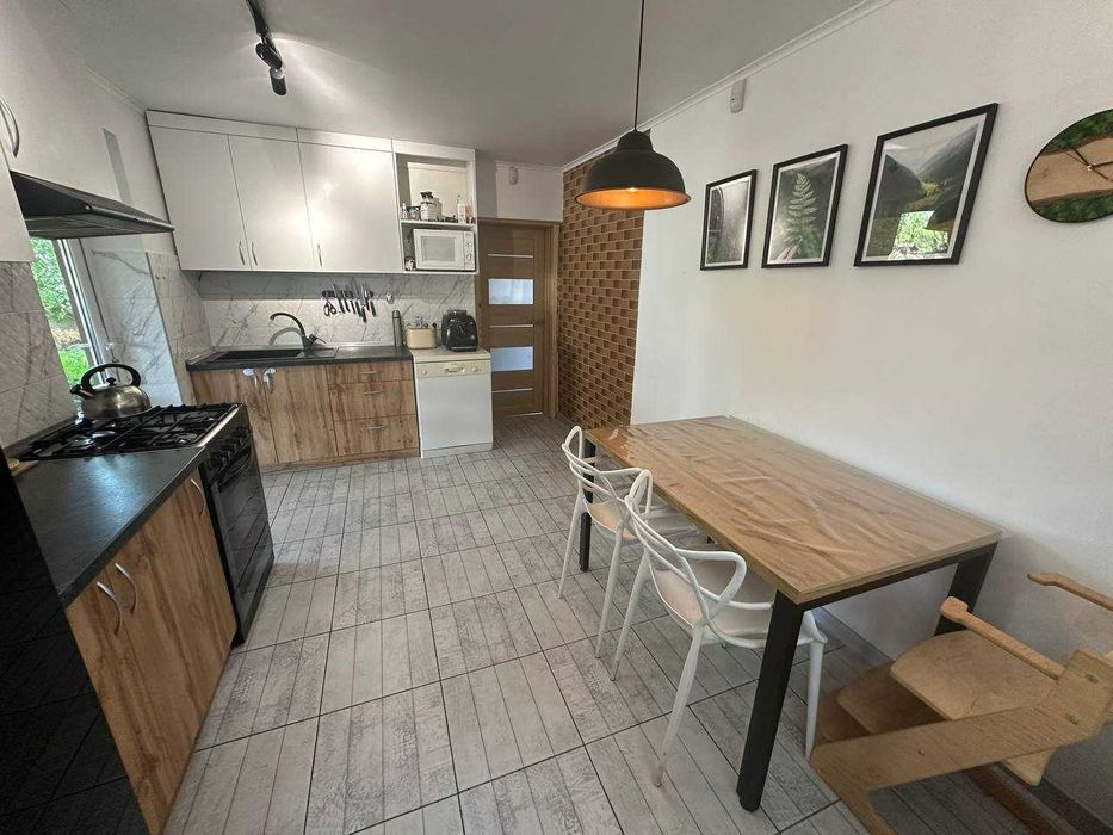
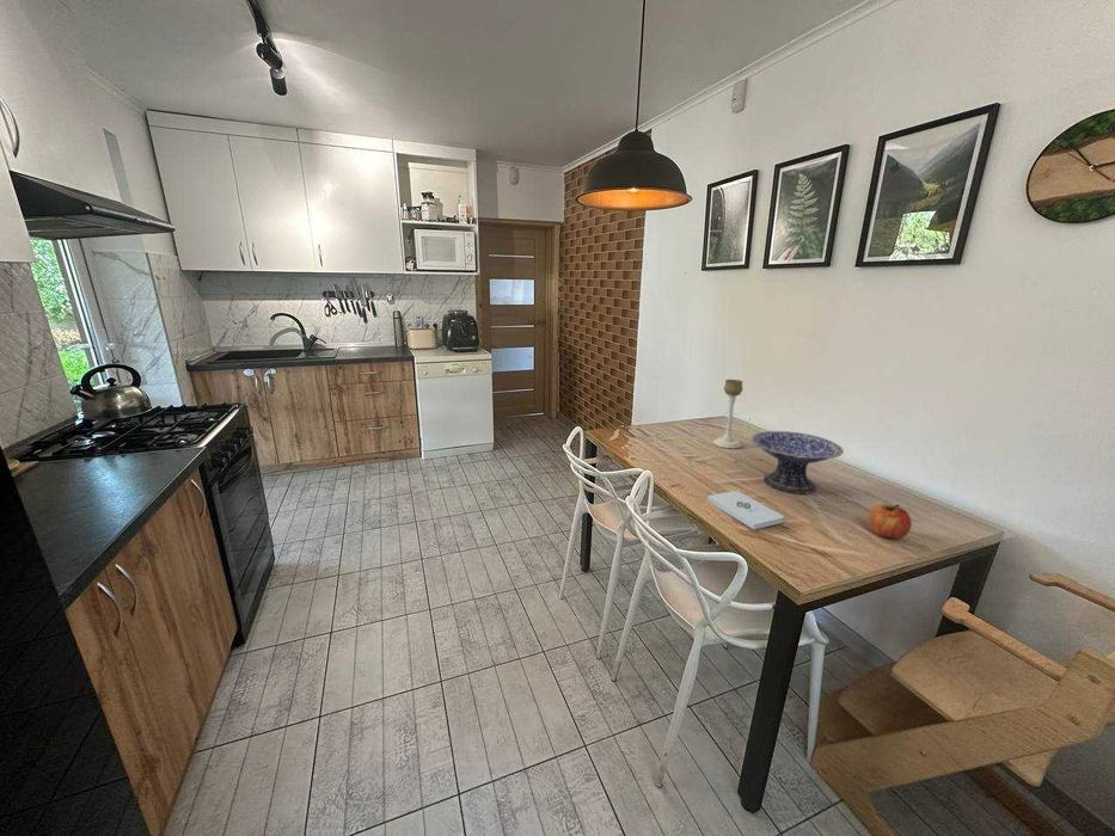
+ notepad [706,490,785,530]
+ candle holder [712,379,743,449]
+ apple [868,503,913,540]
+ decorative bowl [751,430,845,494]
